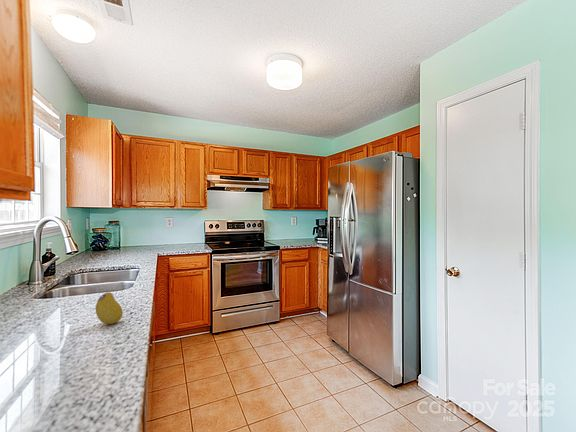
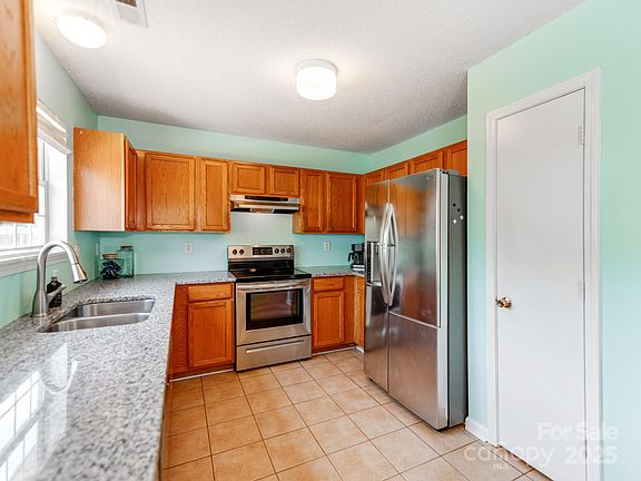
- fruit [95,292,124,325]
